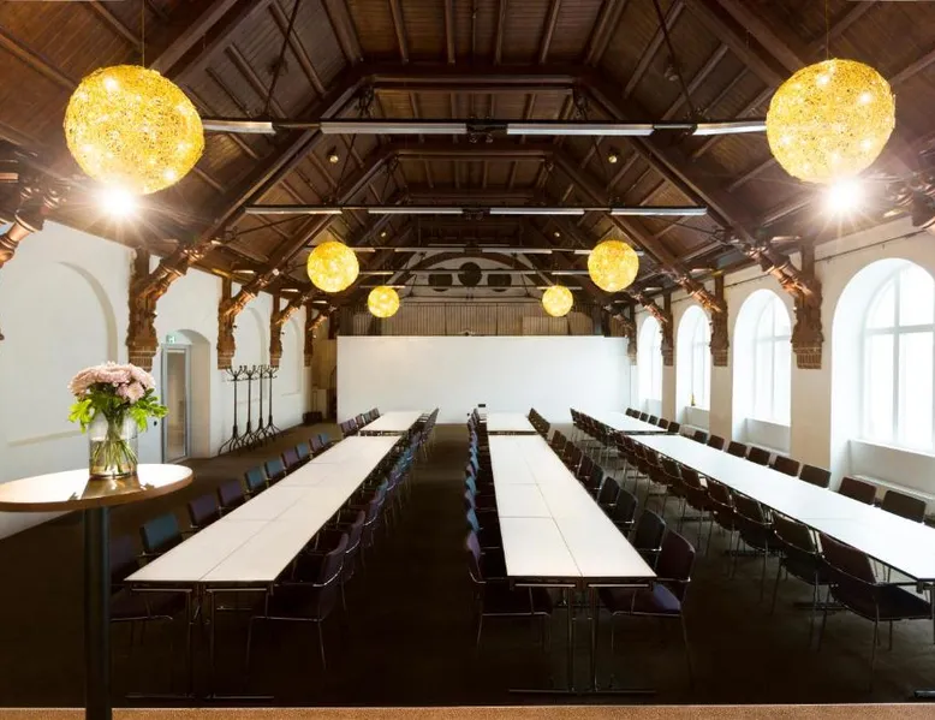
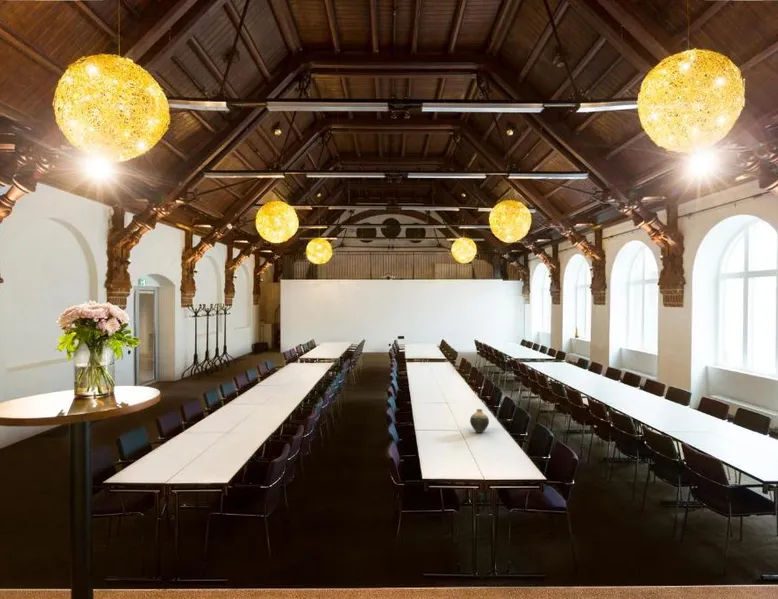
+ vase [469,408,490,434]
